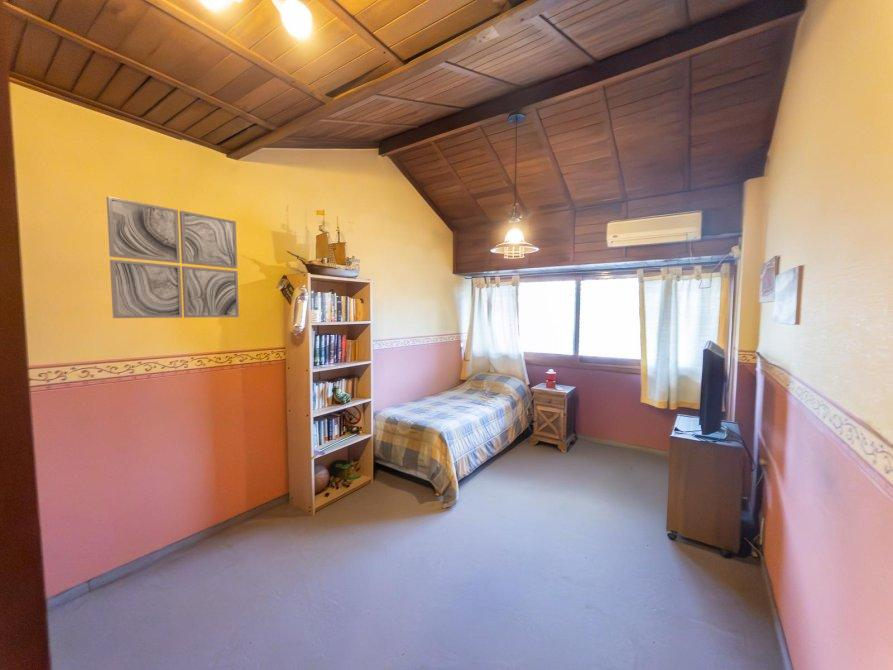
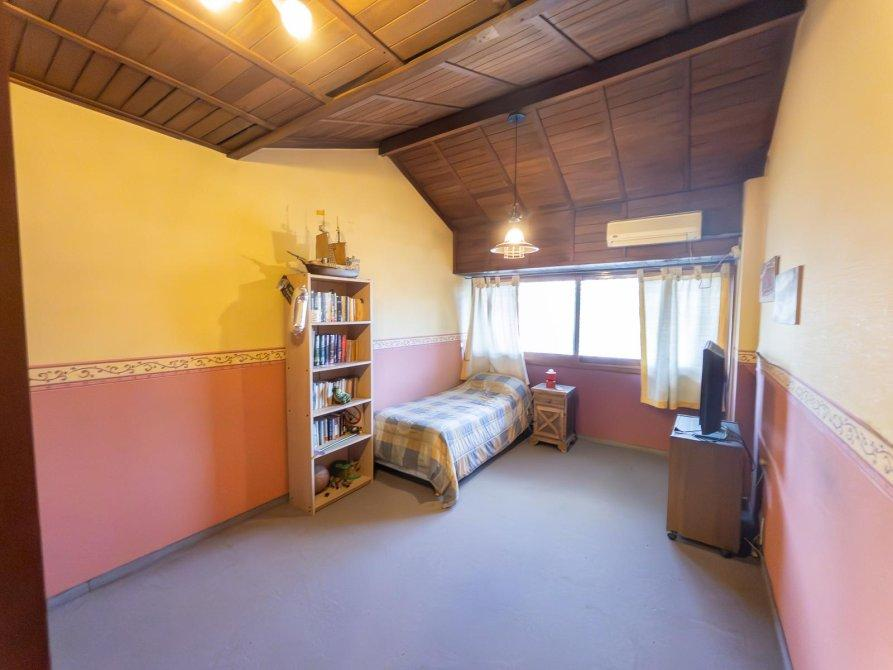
- wall art [105,195,240,319]
